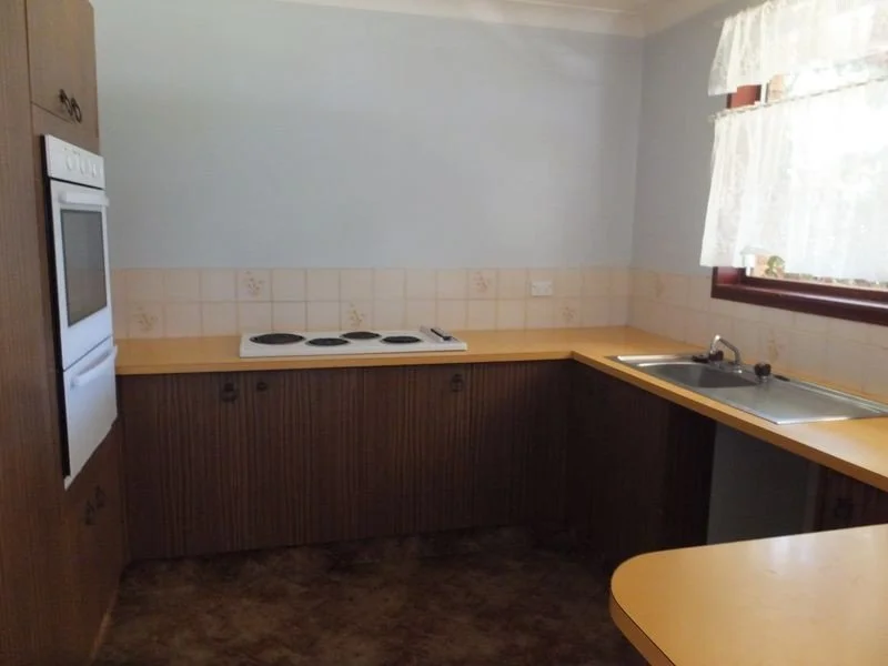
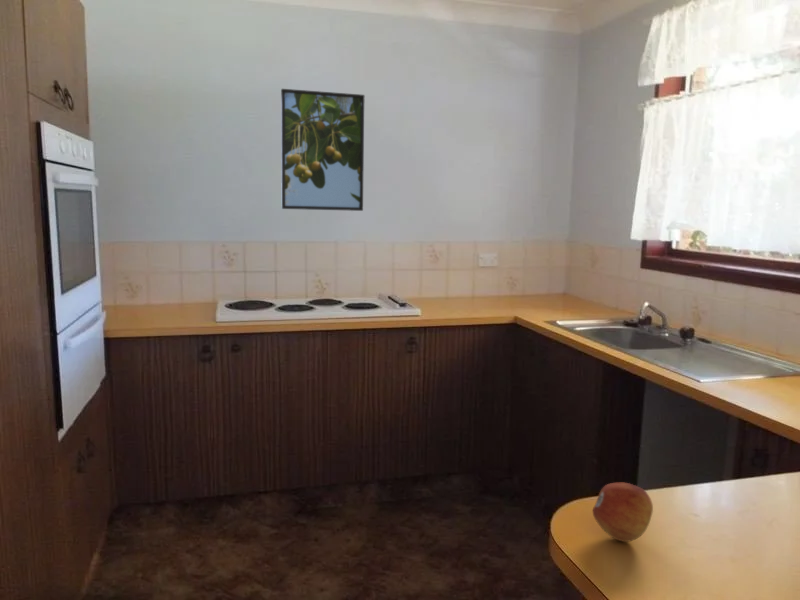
+ fruit [592,482,654,543]
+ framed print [280,88,366,212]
